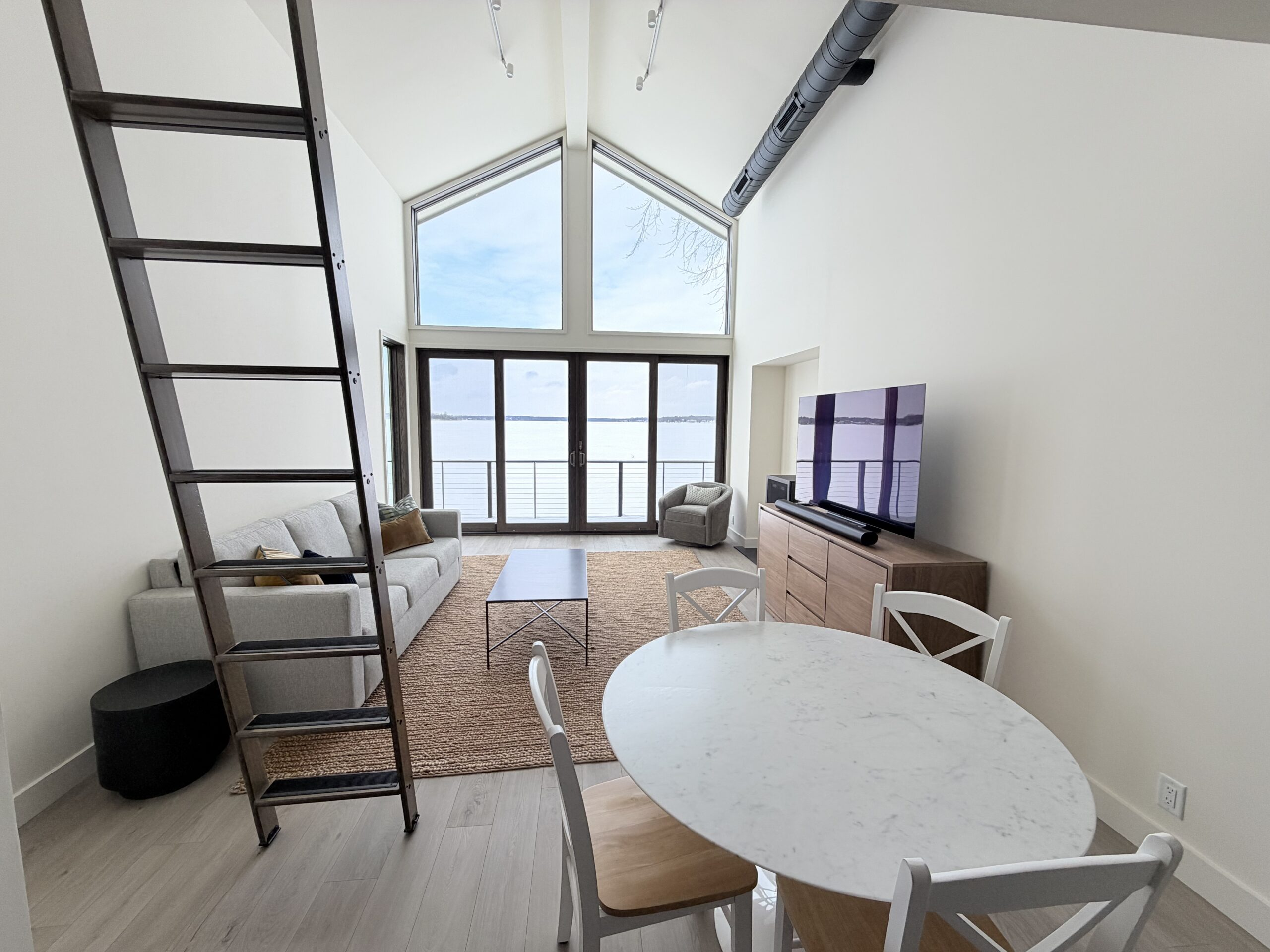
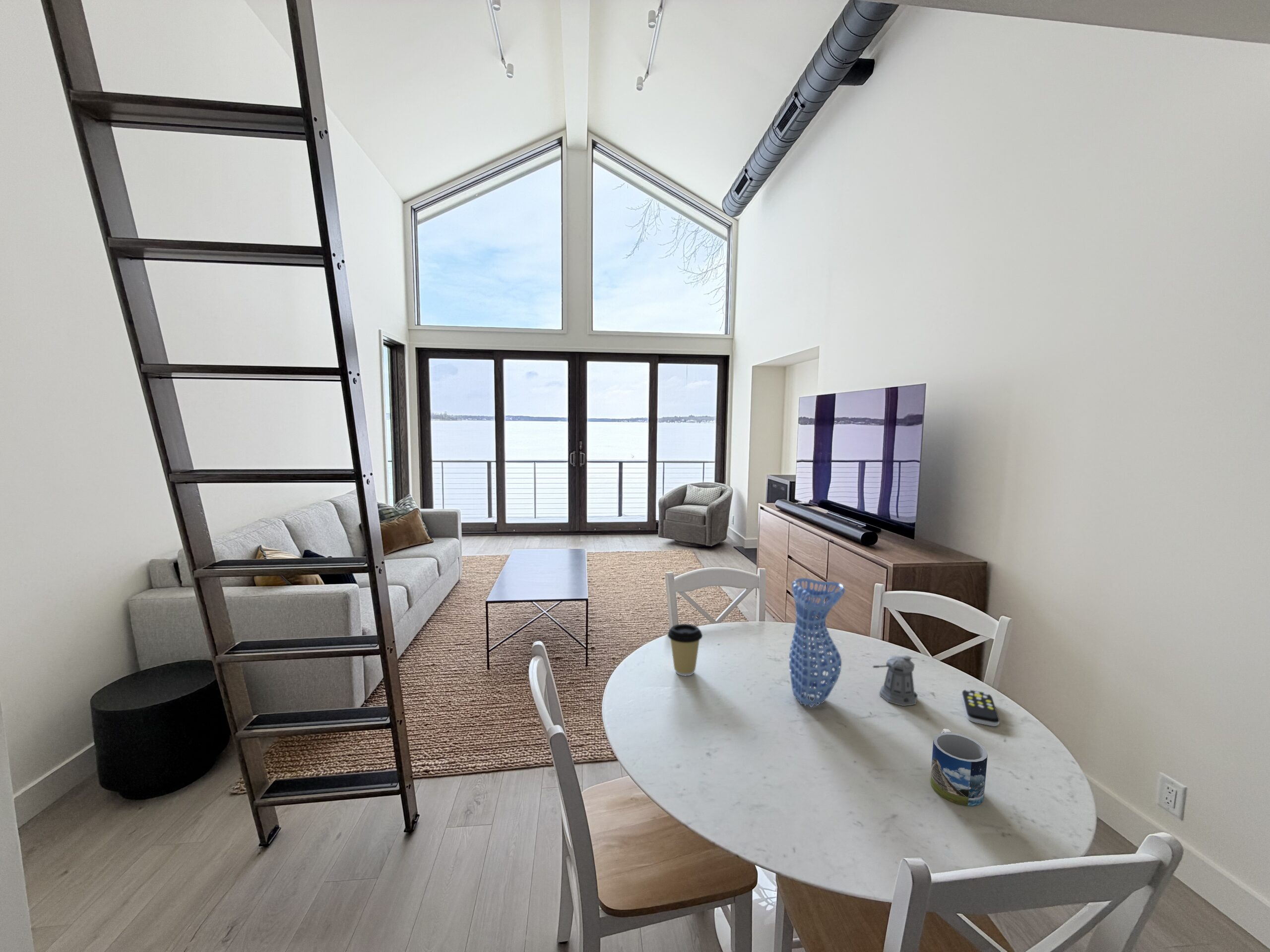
+ remote control [961,689,1000,727]
+ vase [789,578,846,708]
+ coffee cup [667,623,703,676]
+ pepper shaker [872,655,918,707]
+ mug [930,728,988,807]
